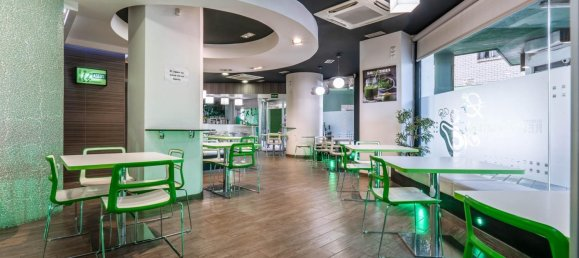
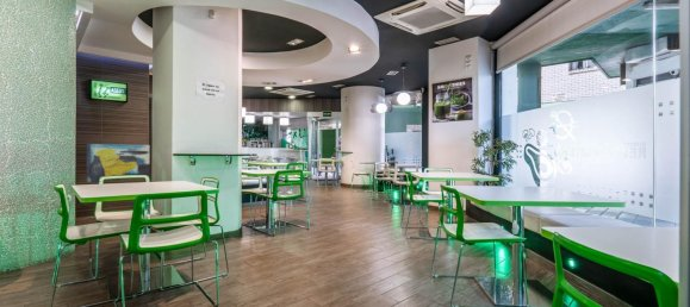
+ wall art [86,143,150,183]
